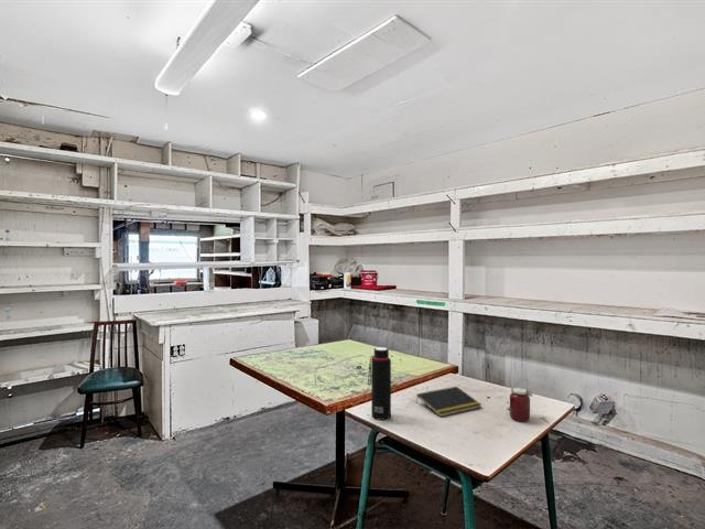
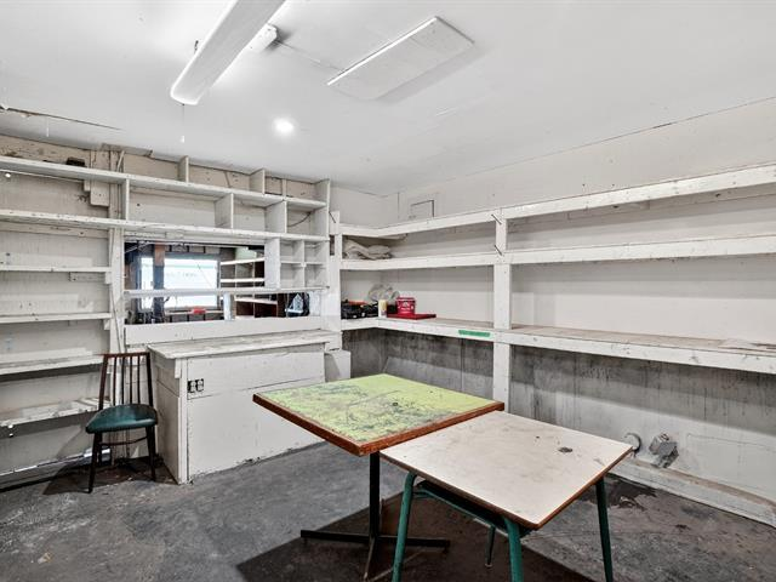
- water bottle [367,346,392,421]
- notepad [415,386,482,418]
- jar [509,386,533,422]
